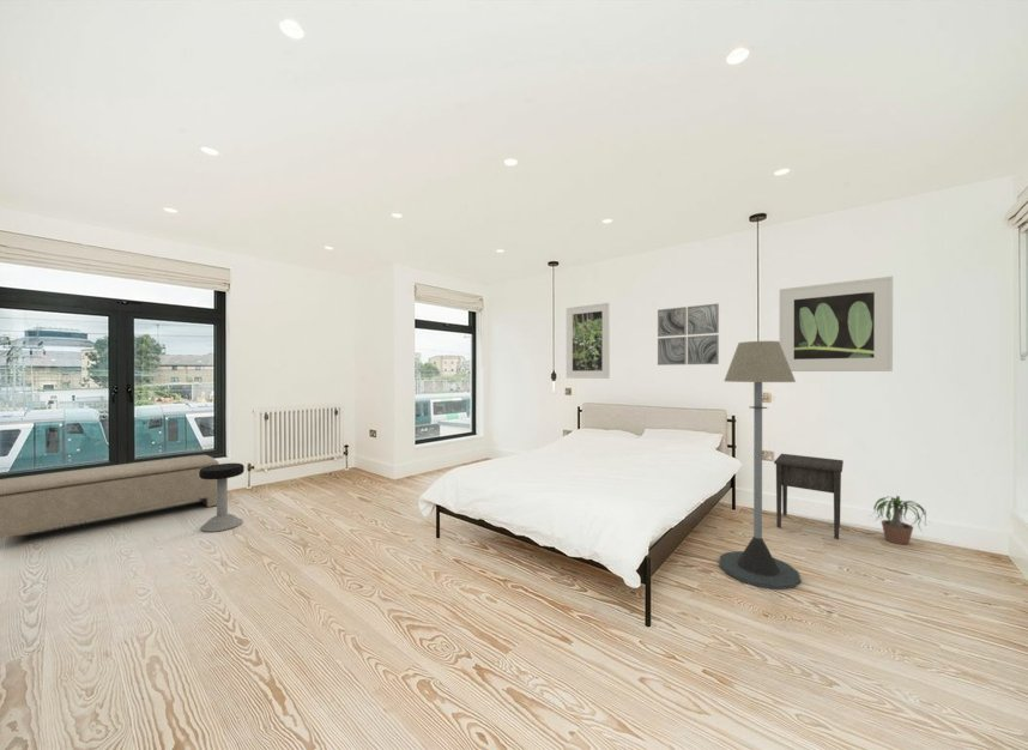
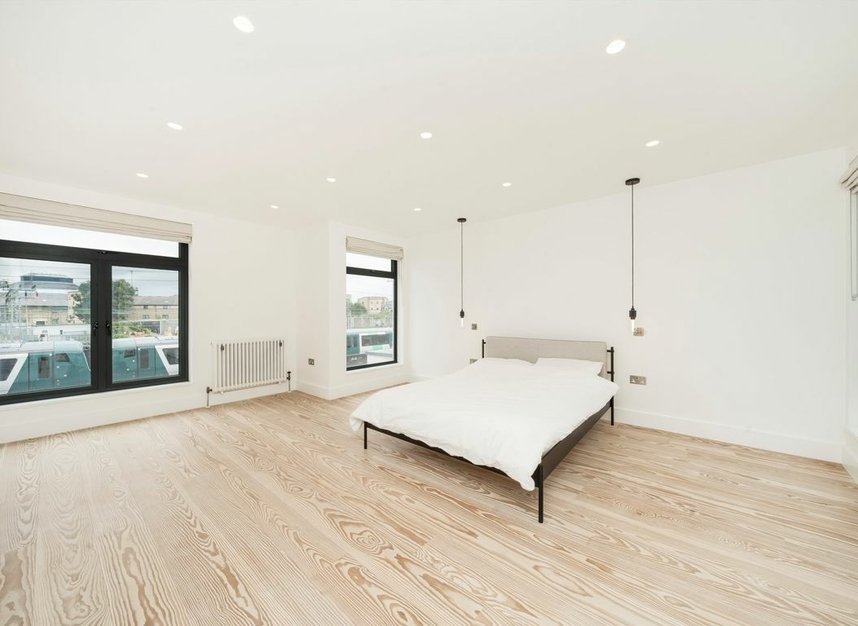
- stool [199,461,246,533]
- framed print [566,302,611,380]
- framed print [779,276,894,373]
- nightstand [773,453,845,540]
- potted plant [866,495,930,545]
- wall art [657,303,720,367]
- bench [0,454,219,538]
- floor lamp [718,340,802,591]
